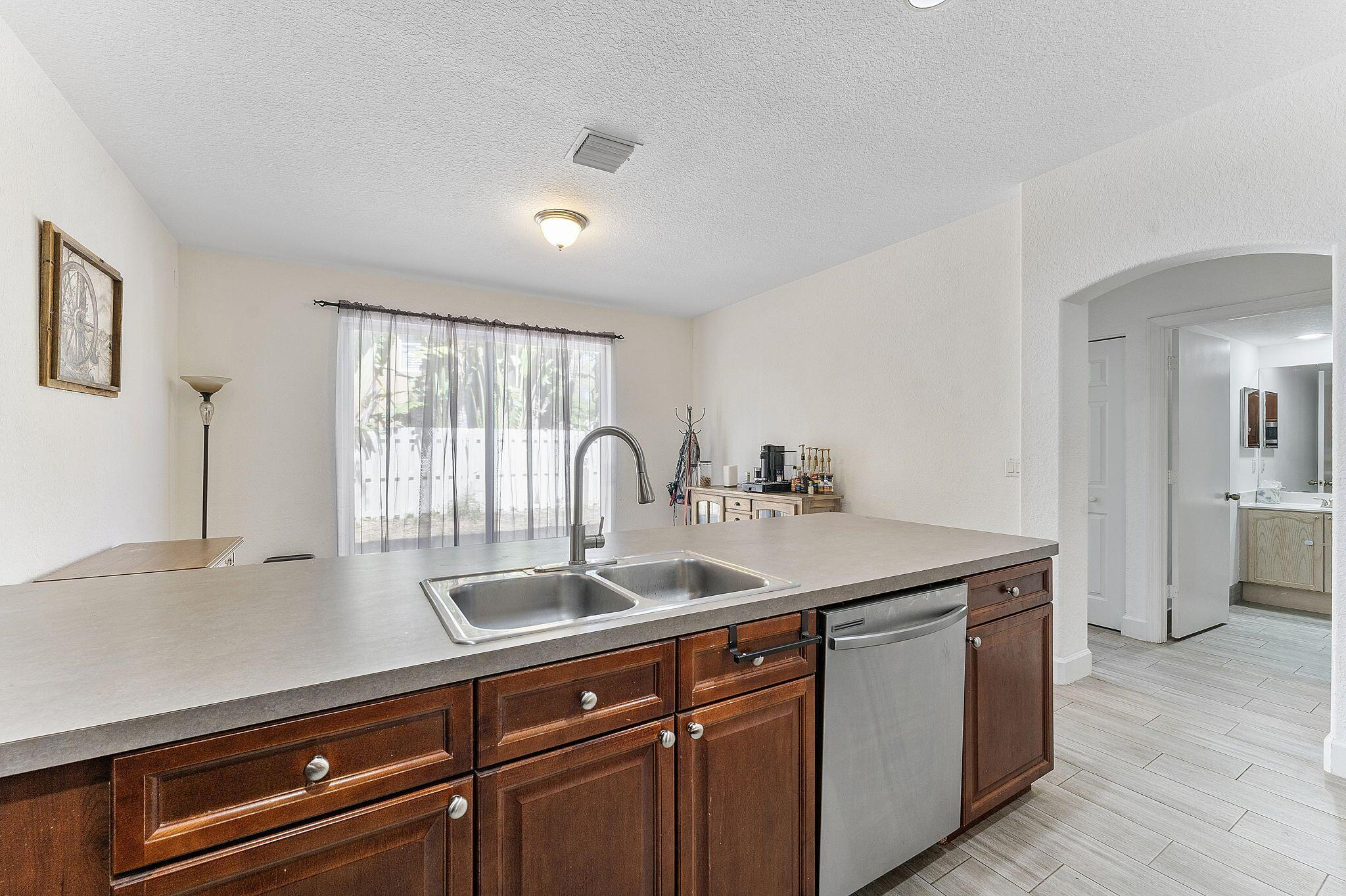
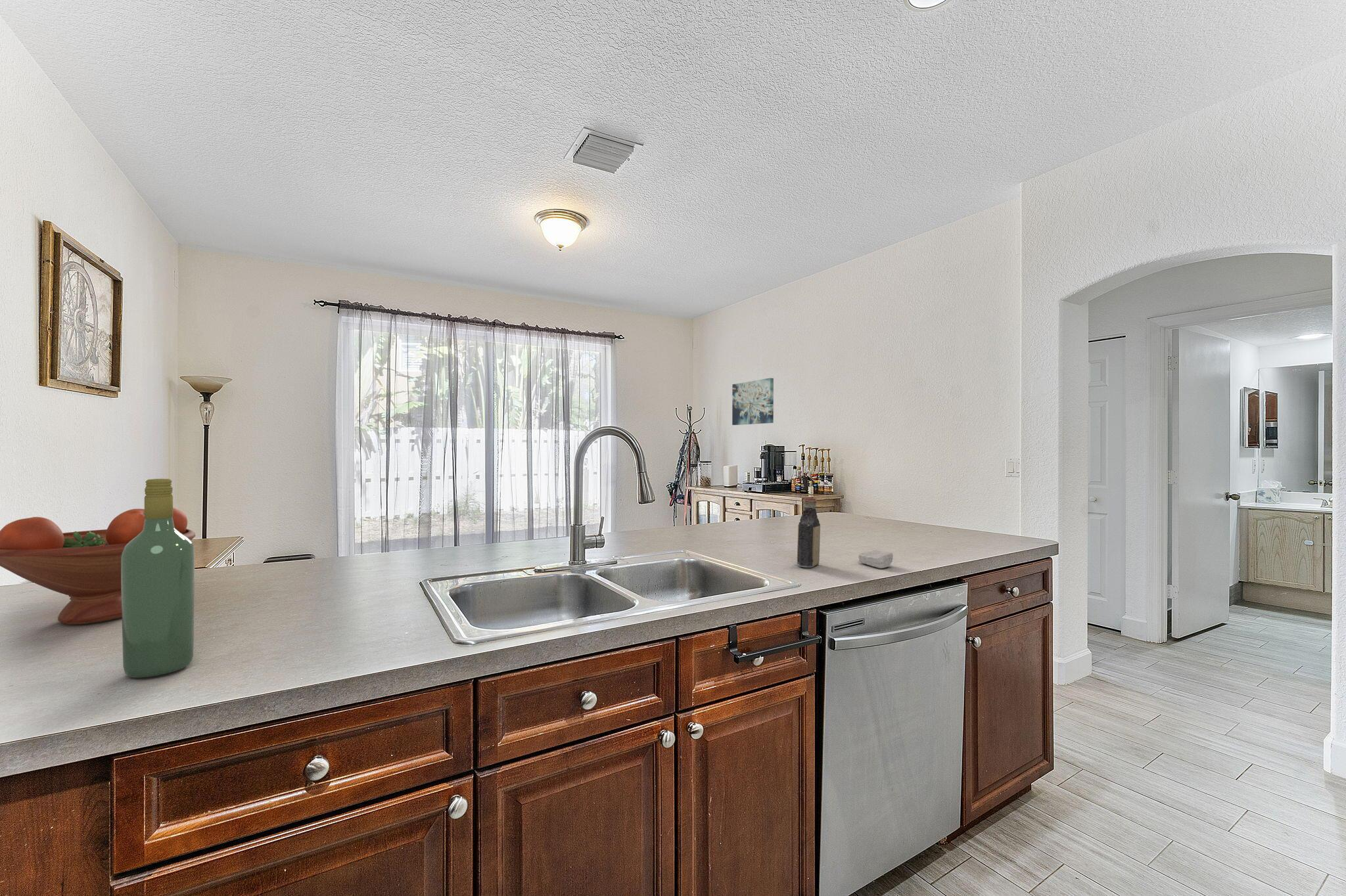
+ fruit bowl [0,507,196,625]
+ bottle [797,497,821,568]
+ soap bar [858,549,894,569]
+ wall art [731,377,774,426]
+ wine bottle [120,478,195,679]
